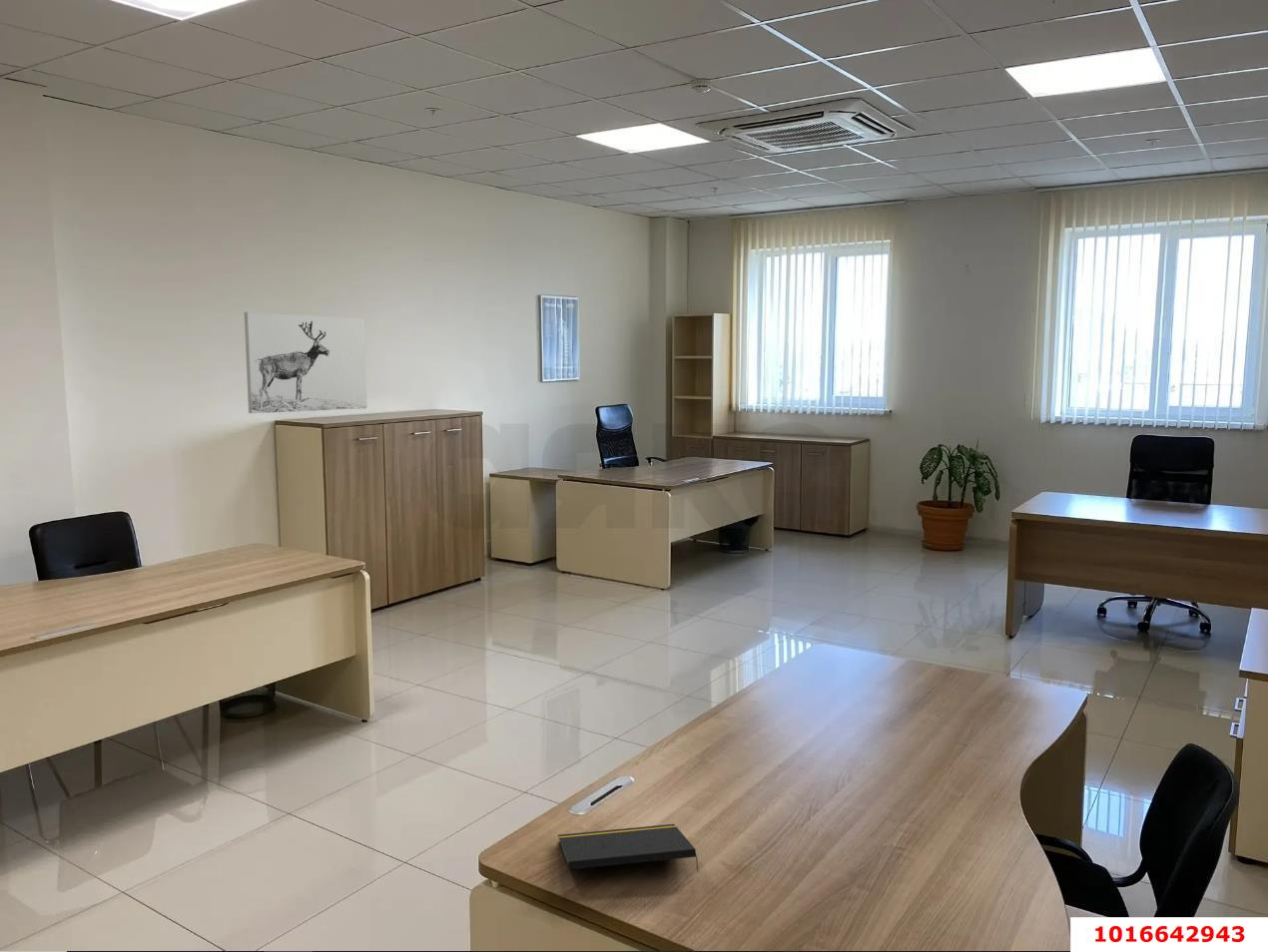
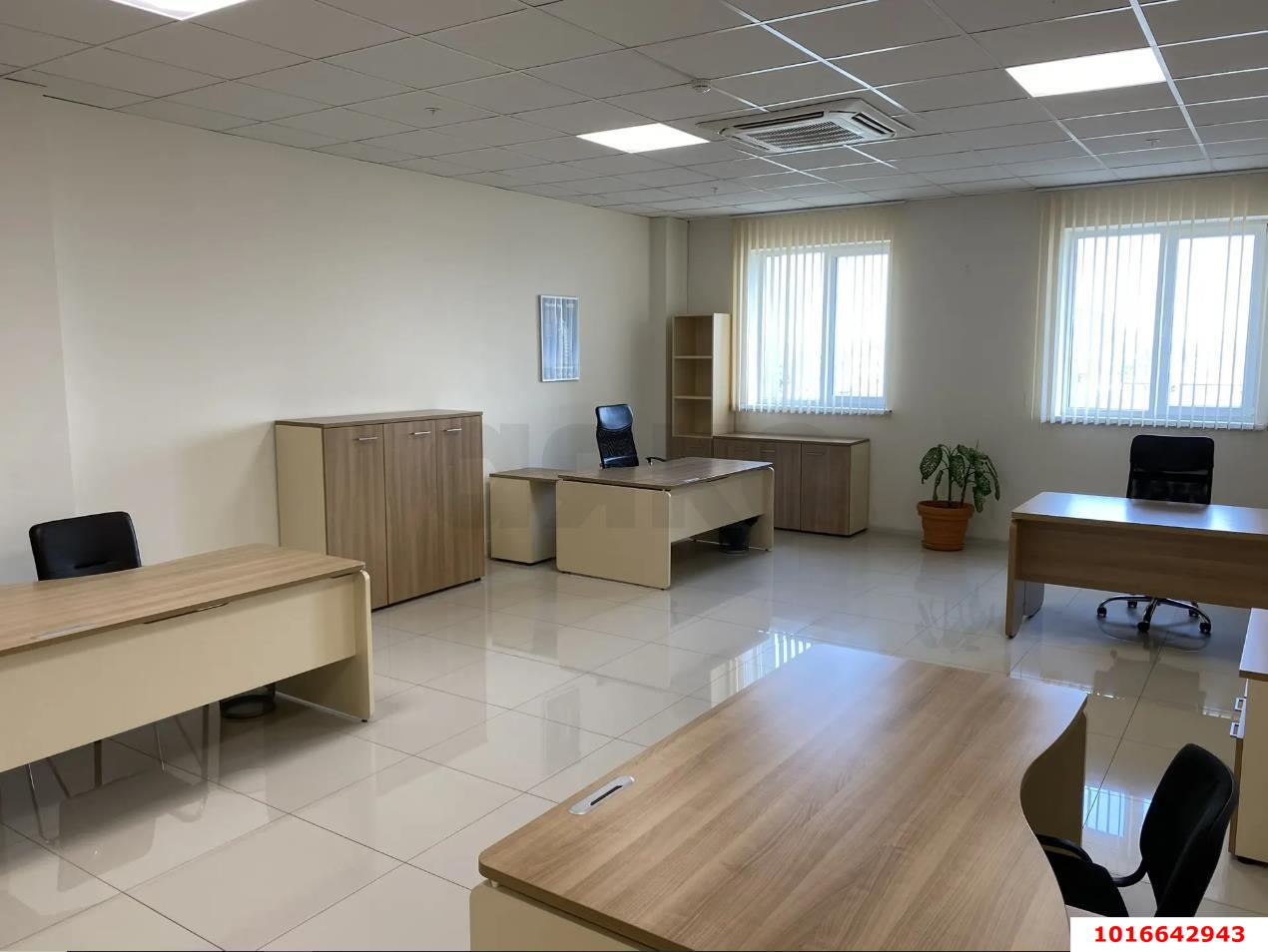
- notepad [557,823,700,873]
- wall art [244,311,368,414]
